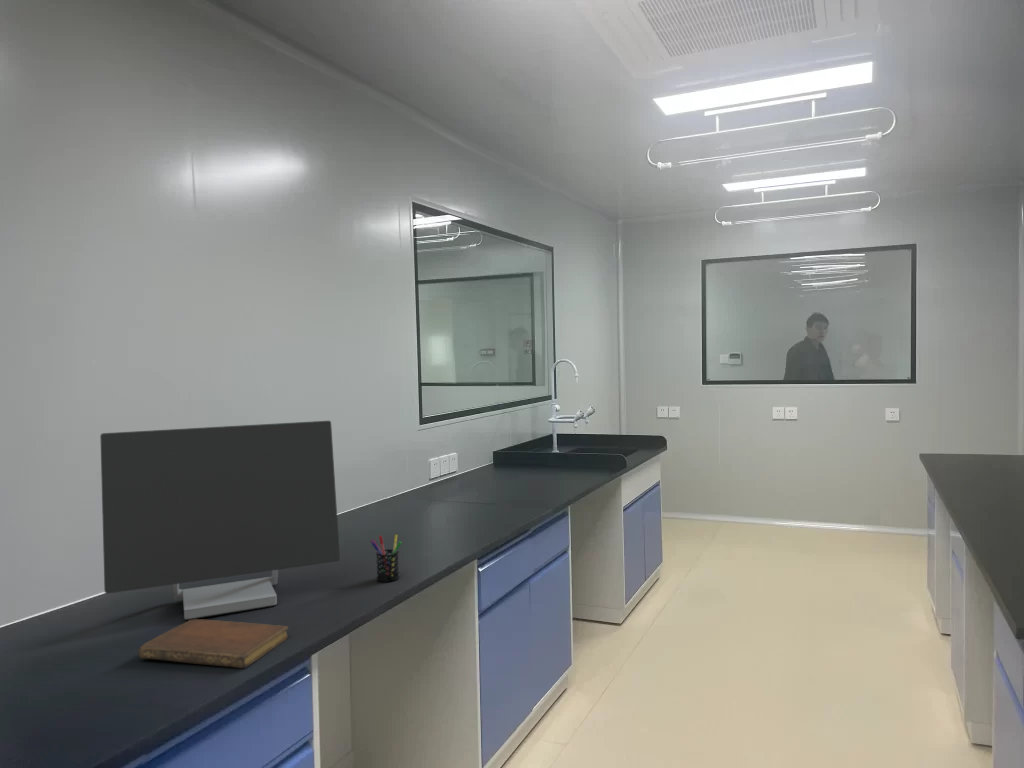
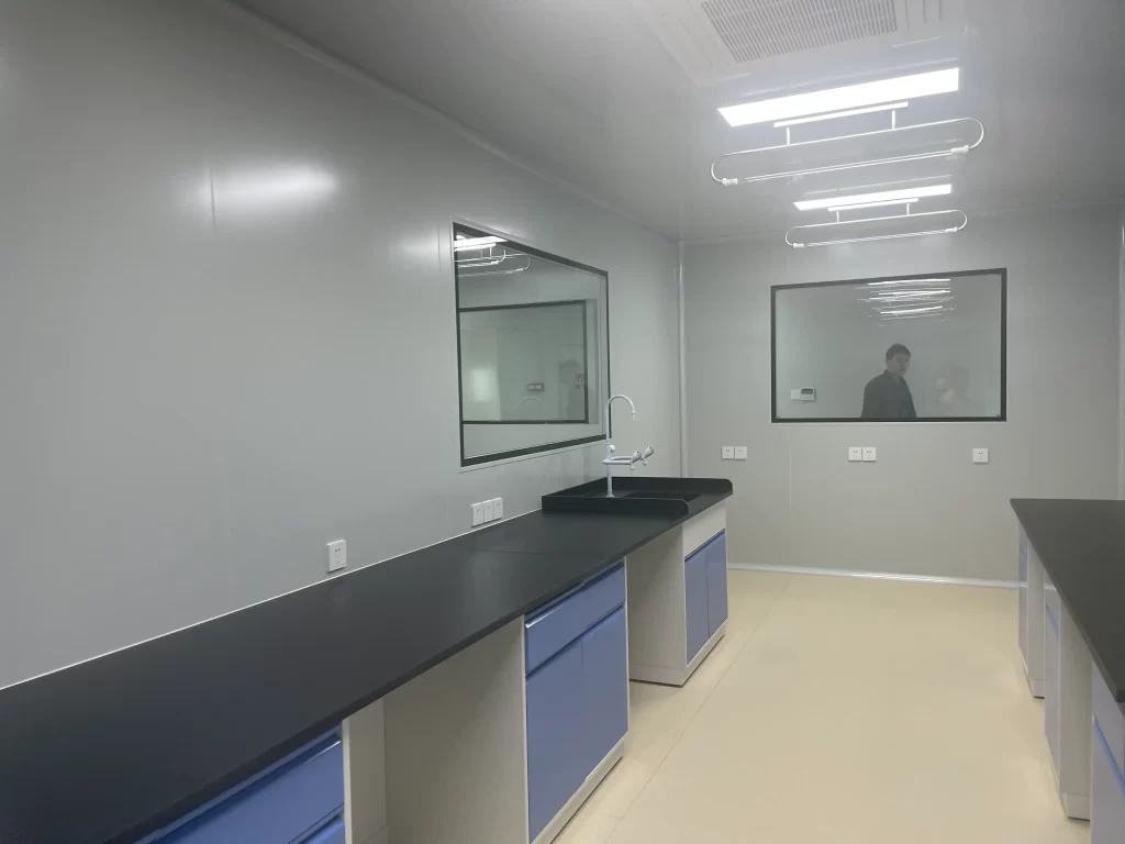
- notebook [137,618,289,669]
- computer monitor [99,420,341,621]
- pen holder [370,534,403,583]
